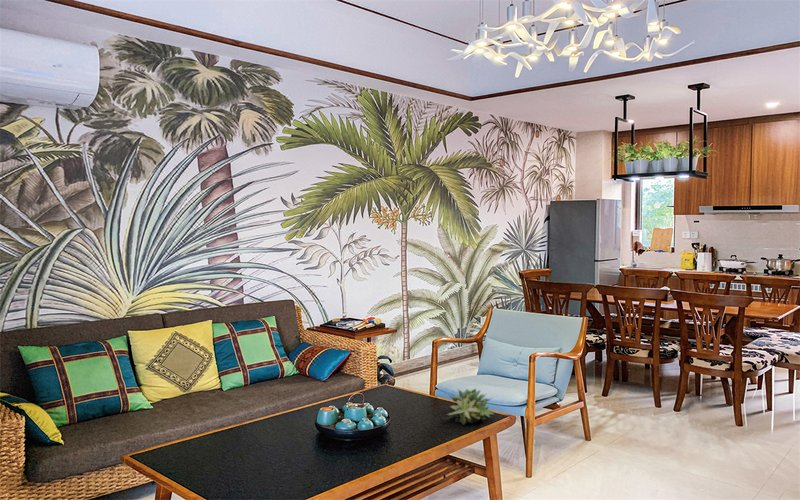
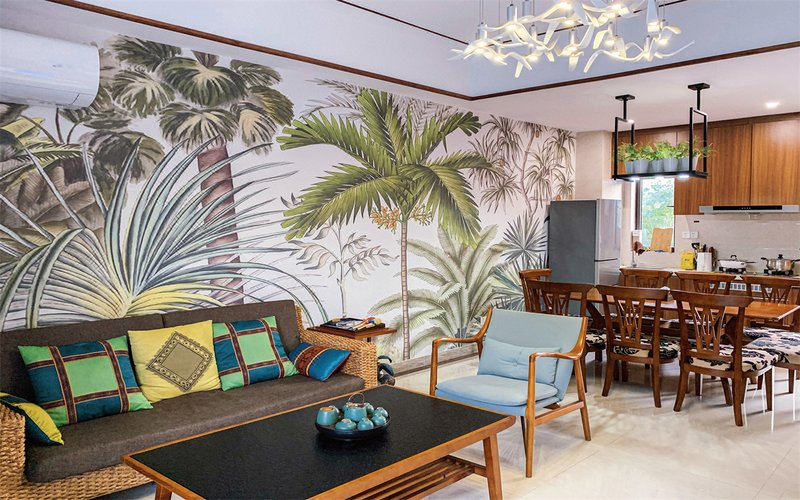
- succulent plant [441,388,496,426]
